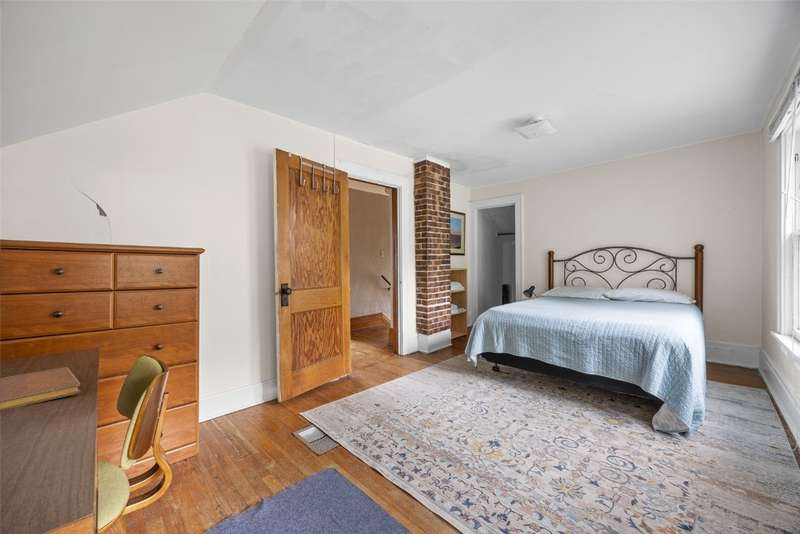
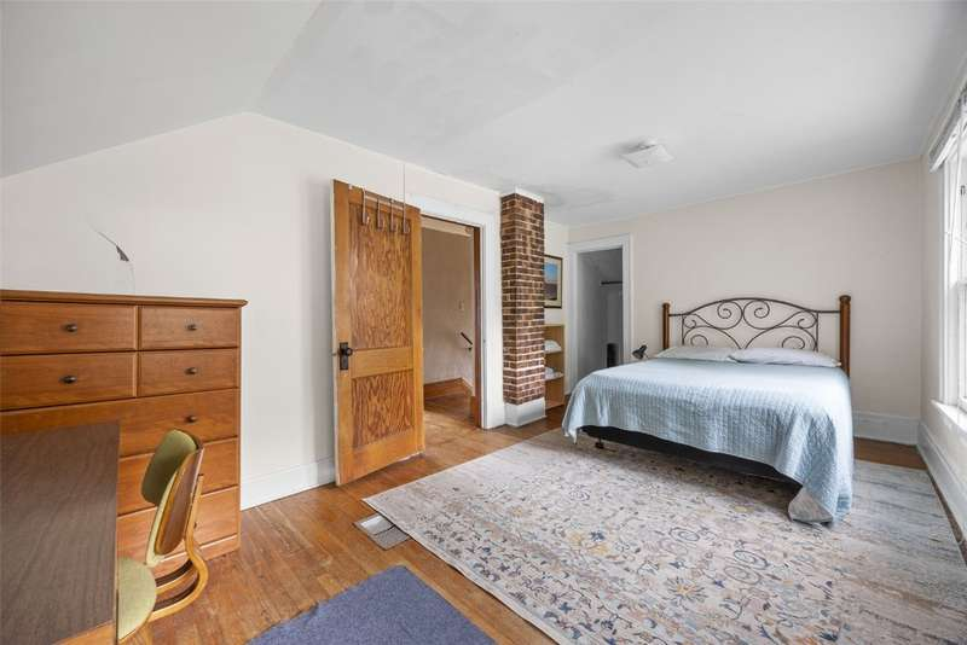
- notebook [0,366,82,411]
